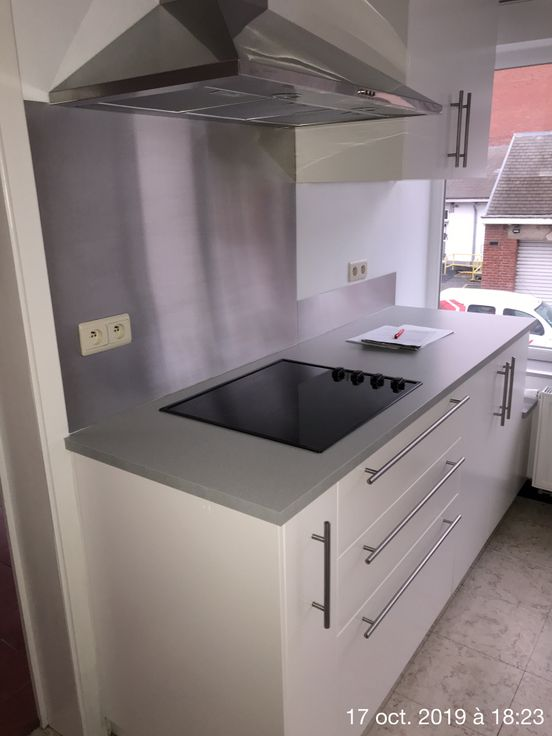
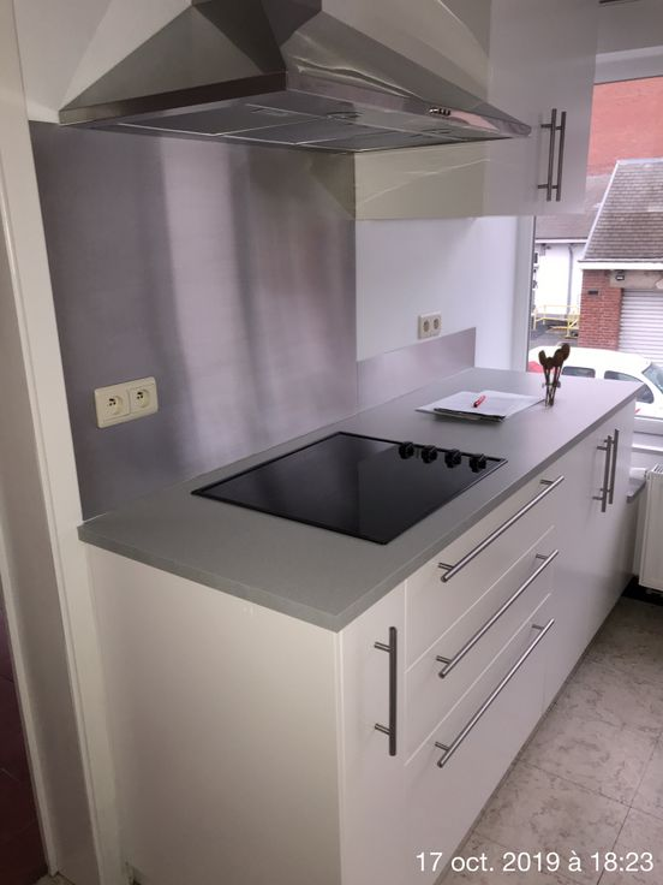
+ utensil holder [537,341,572,408]
